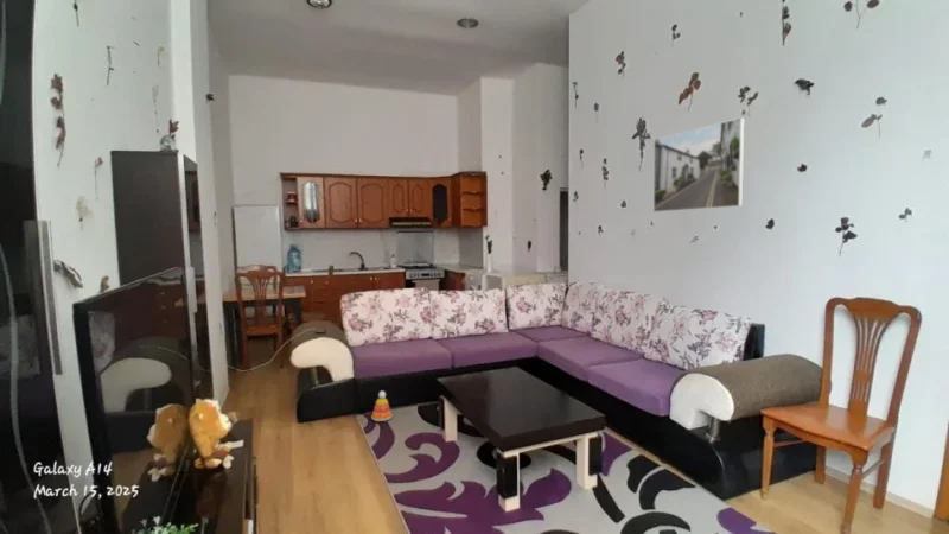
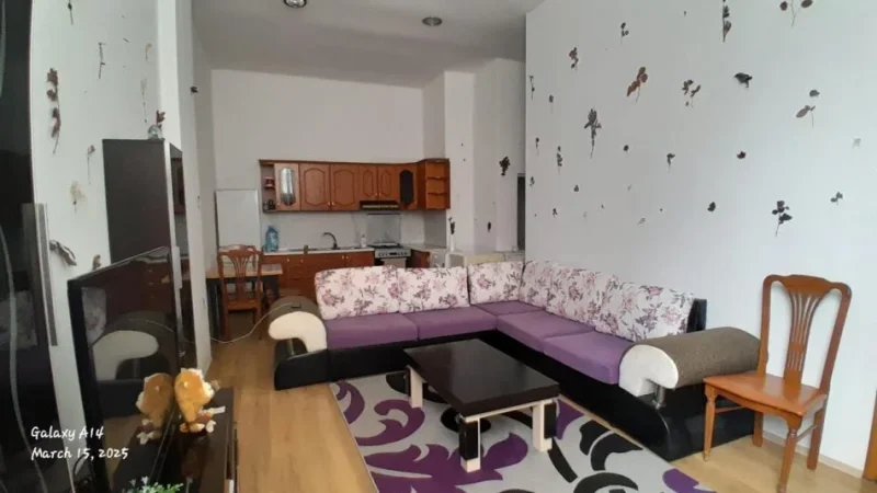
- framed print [652,116,746,214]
- stacking toy [370,389,394,422]
